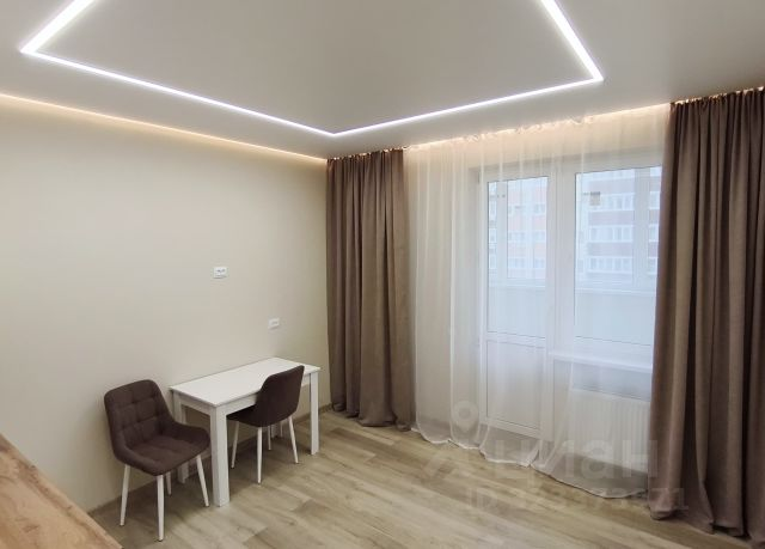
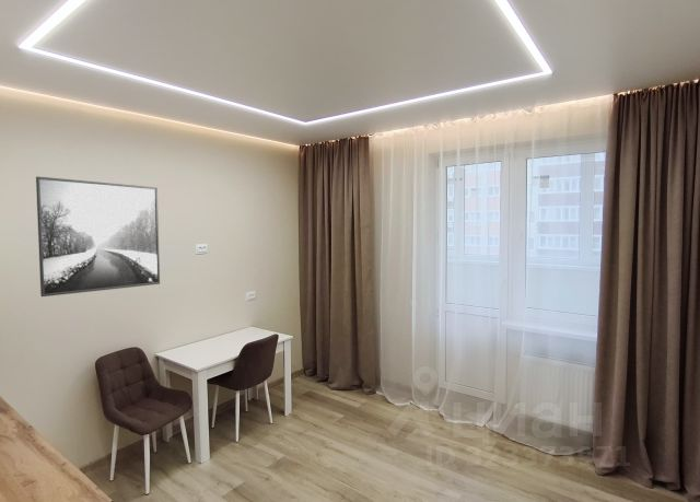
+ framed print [35,175,161,297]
